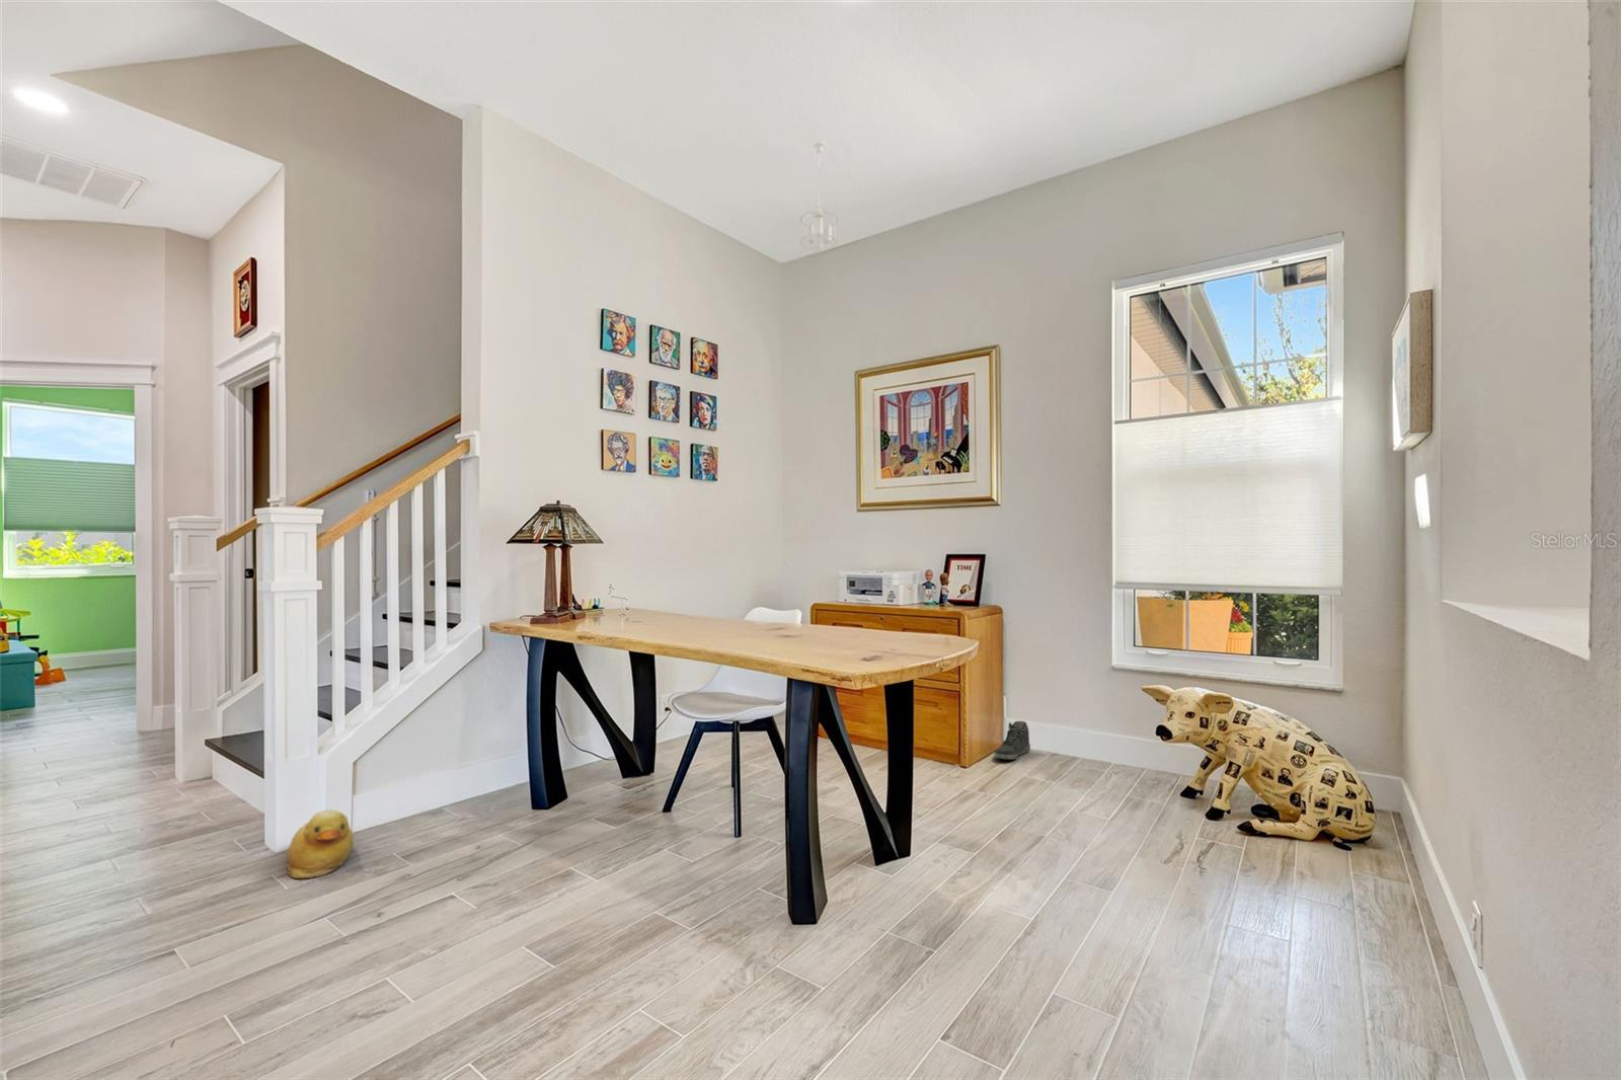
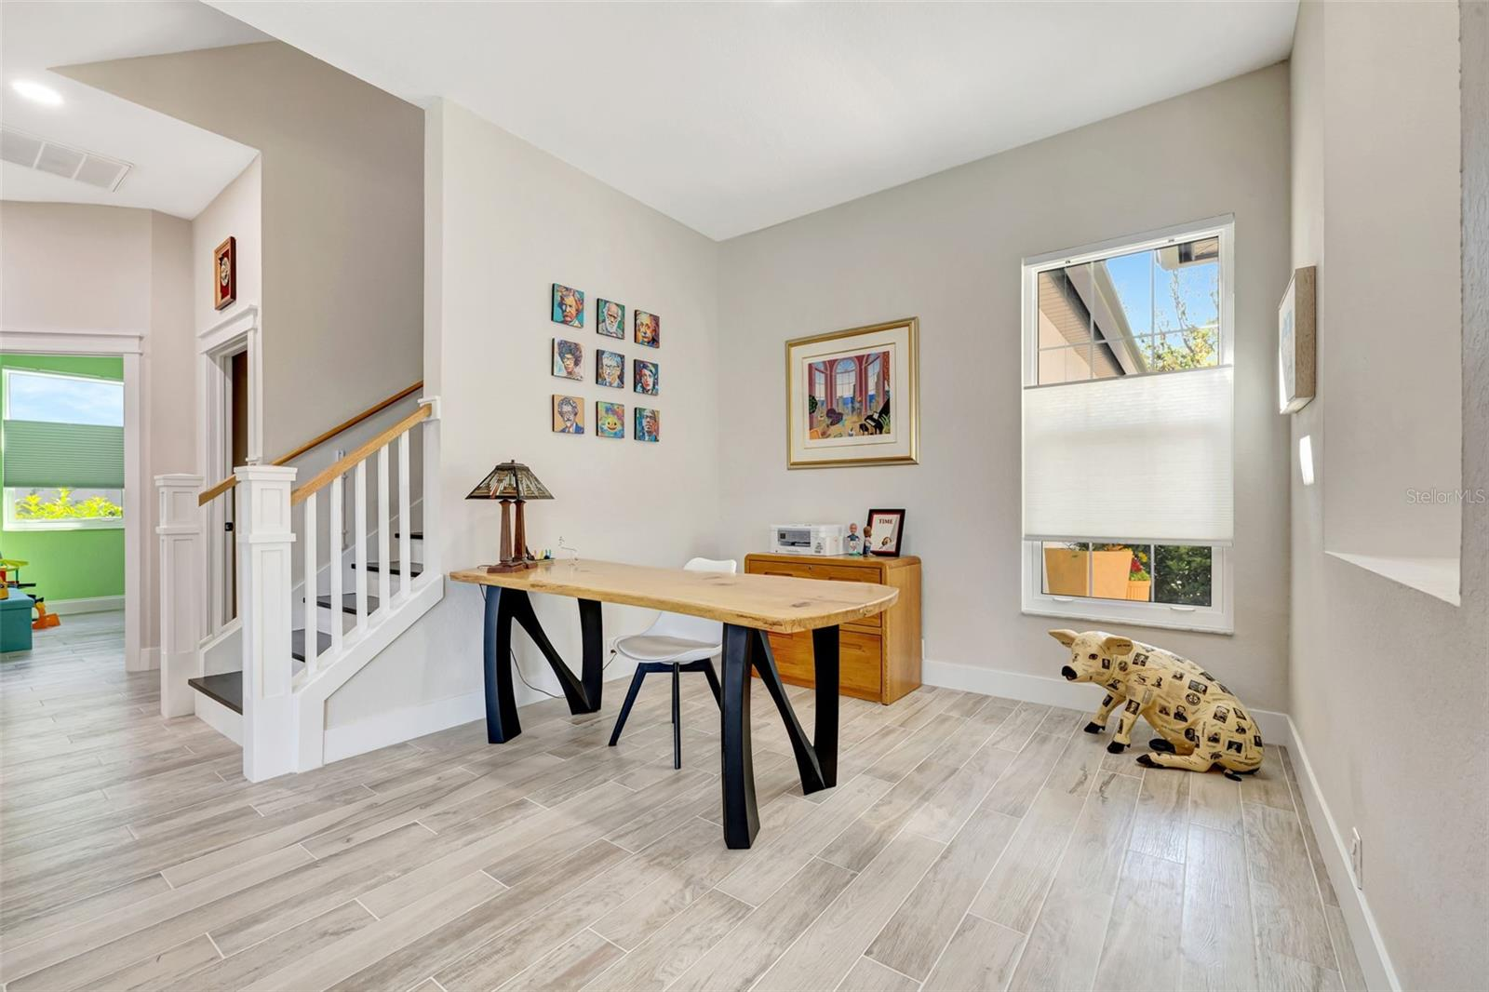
- sneaker [994,721,1032,761]
- pendant light [799,141,839,254]
- rubber duck [286,809,354,880]
